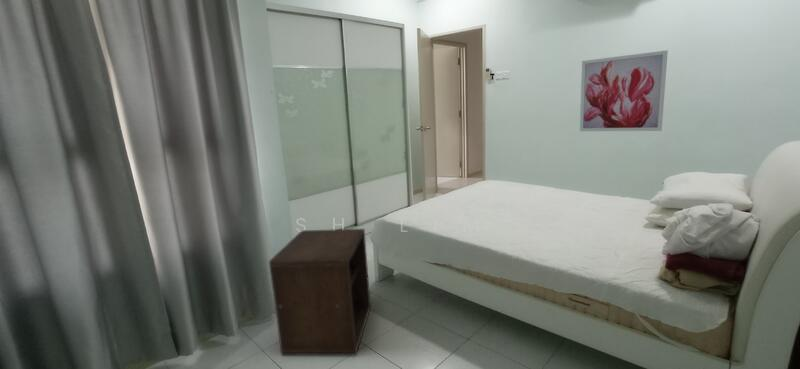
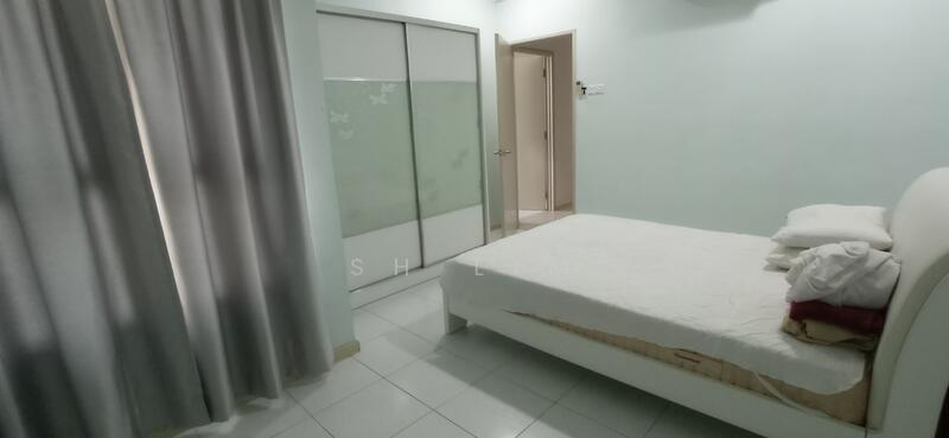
- nightstand [268,228,372,357]
- wall art [579,49,669,132]
